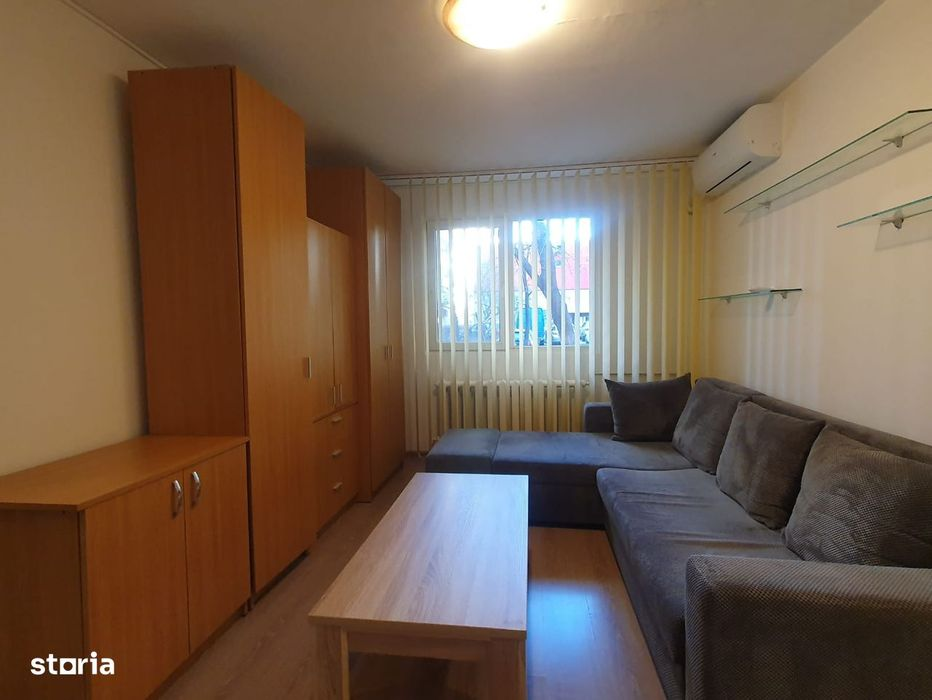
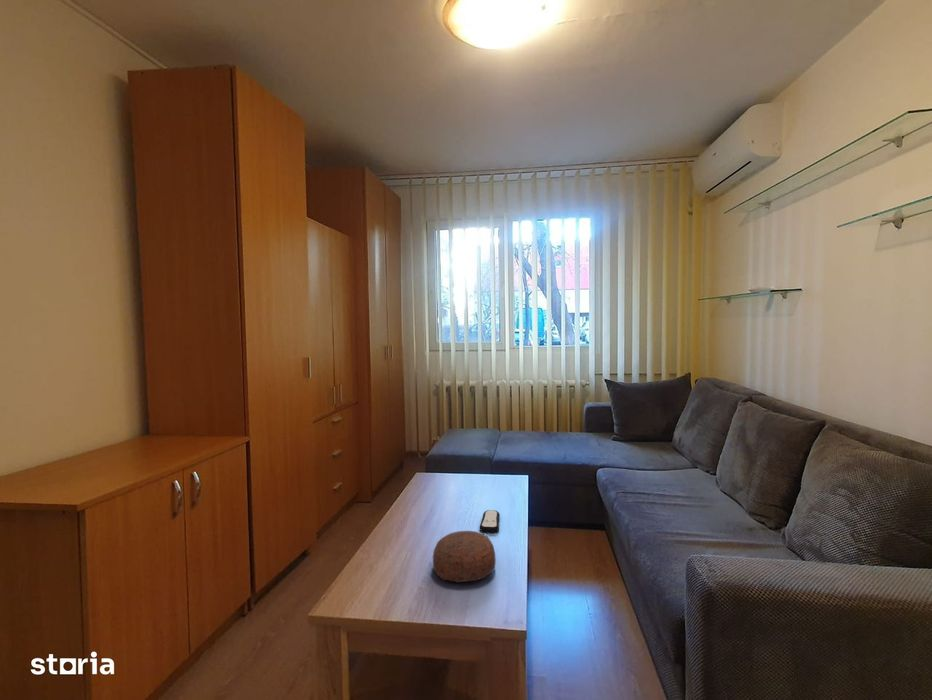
+ decorative bowl [432,530,497,585]
+ remote control [479,509,501,533]
